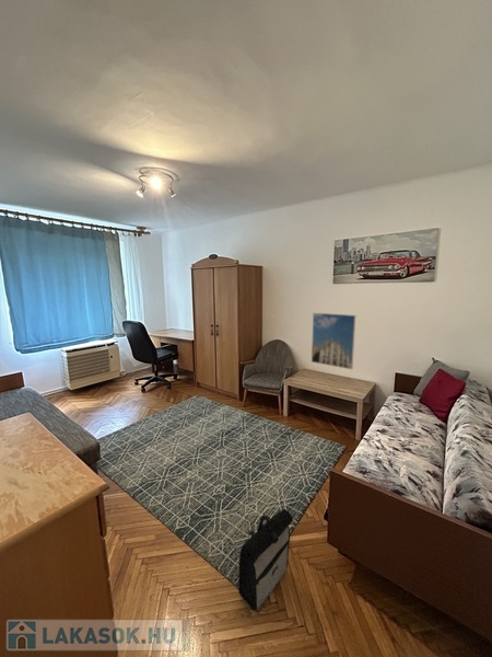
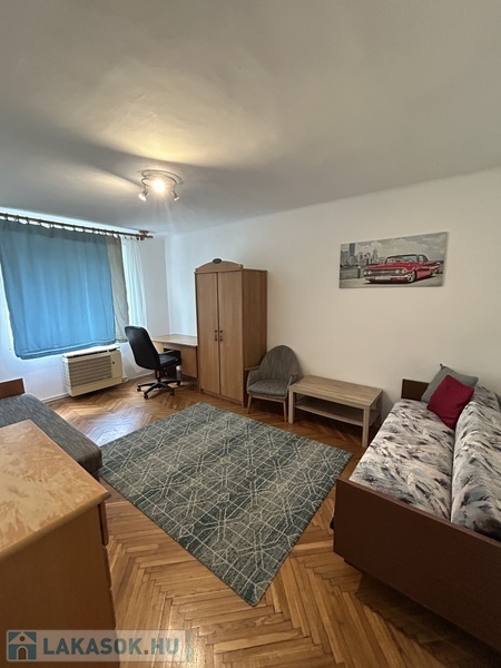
- backpack [237,508,294,612]
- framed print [311,312,356,370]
